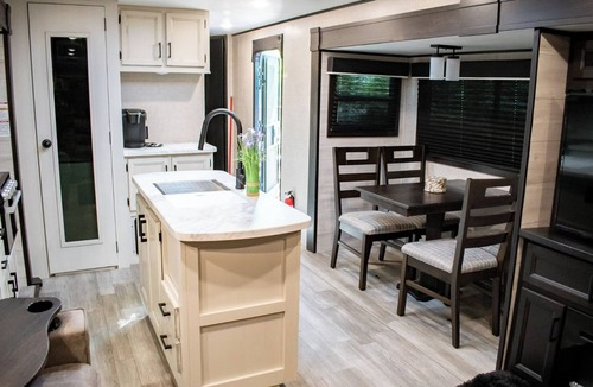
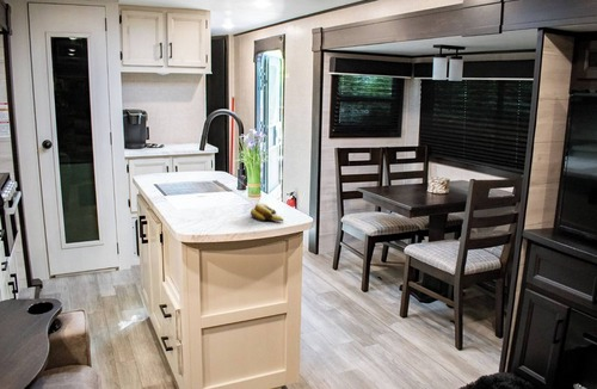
+ banana [250,202,284,223]
